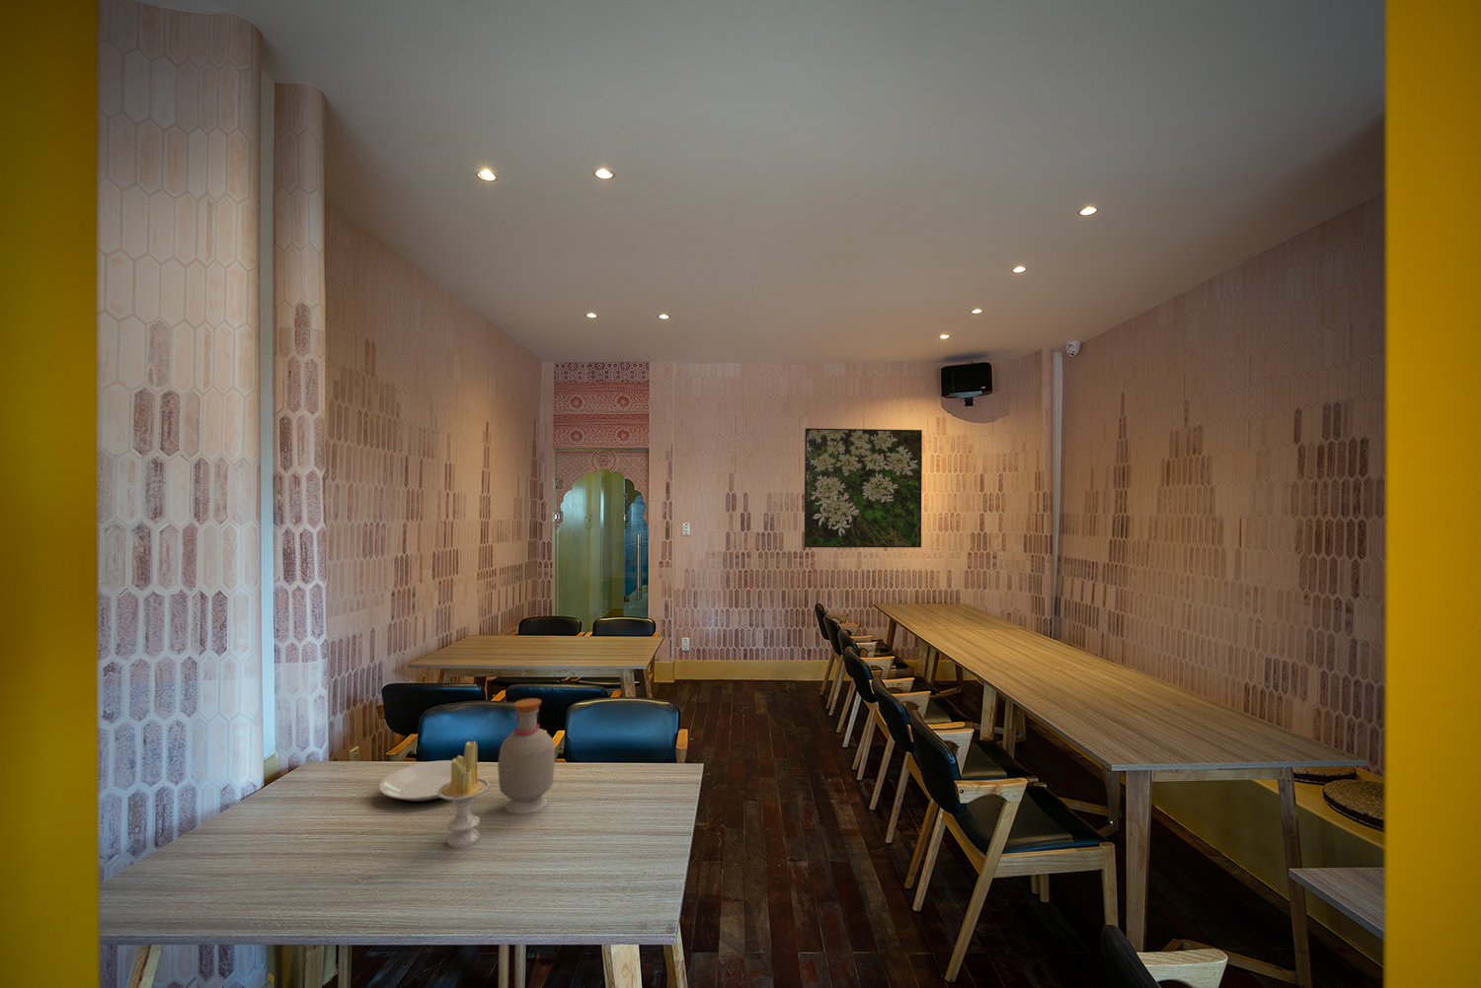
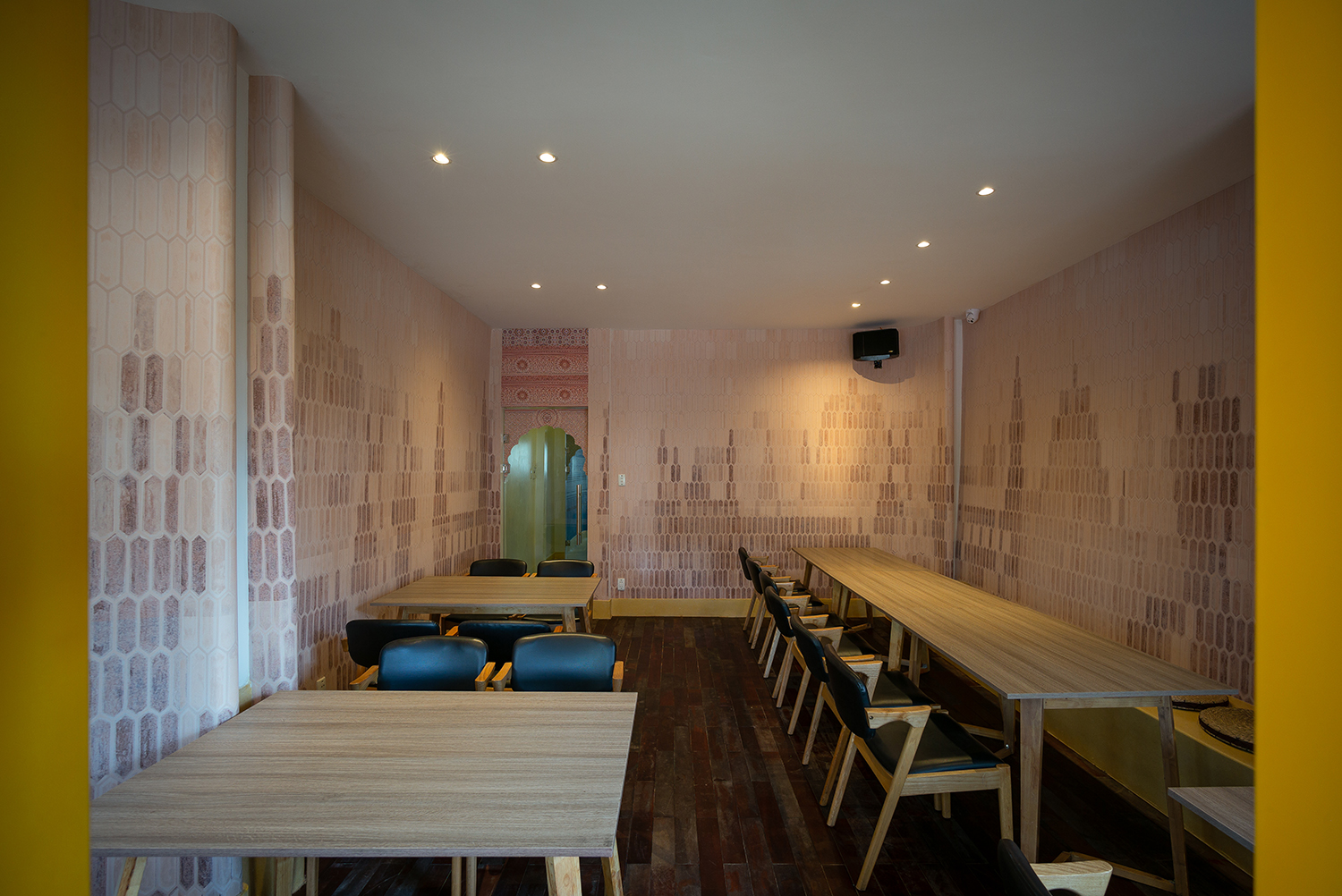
- candle [436,741,492,849]
- plate [379,760,452,804]
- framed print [803,427,924,548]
- bottle [497,697,556,815]
